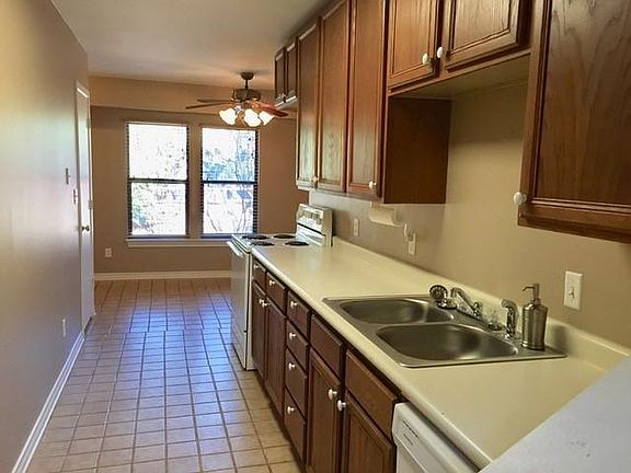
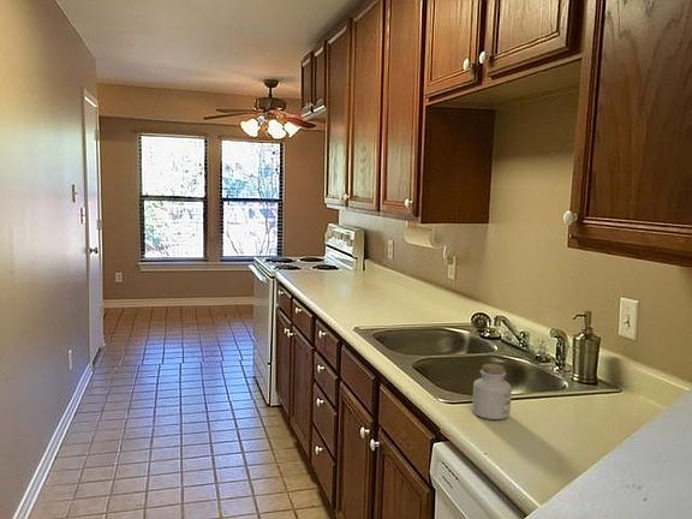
+ jar [471,363,513,420]
